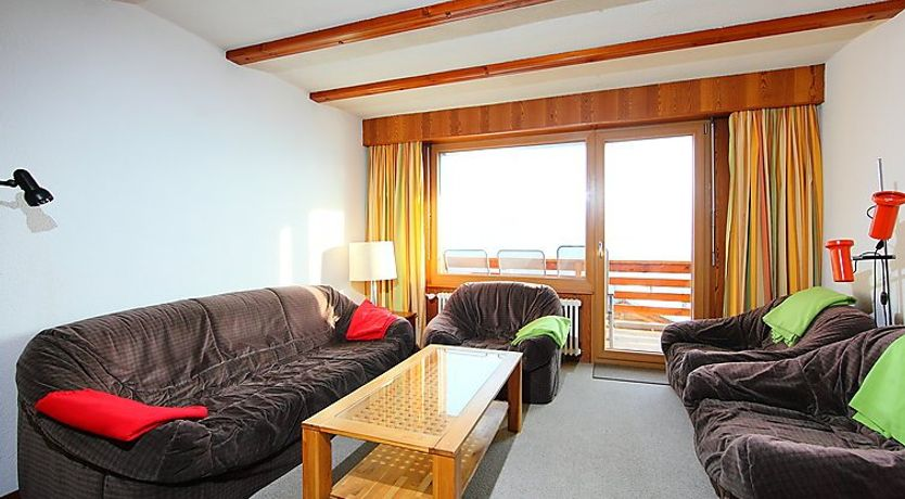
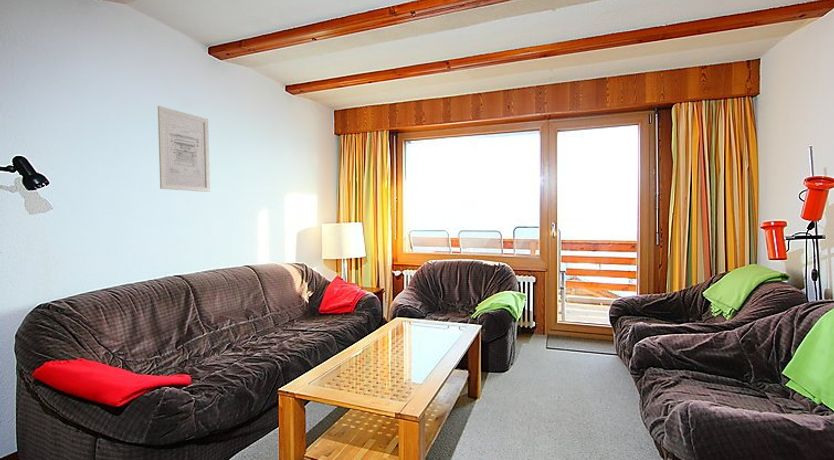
+ wall art [157,105,211,193]
